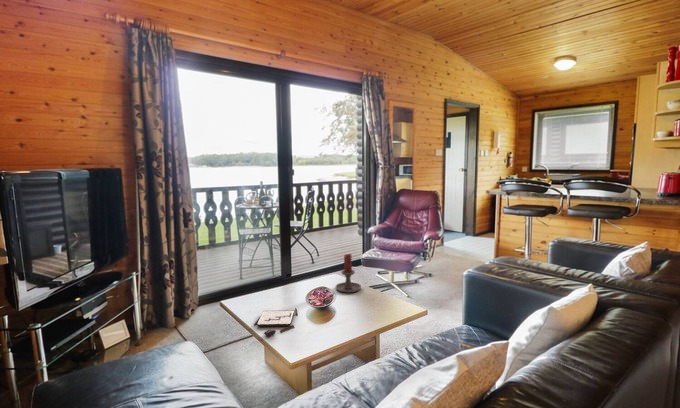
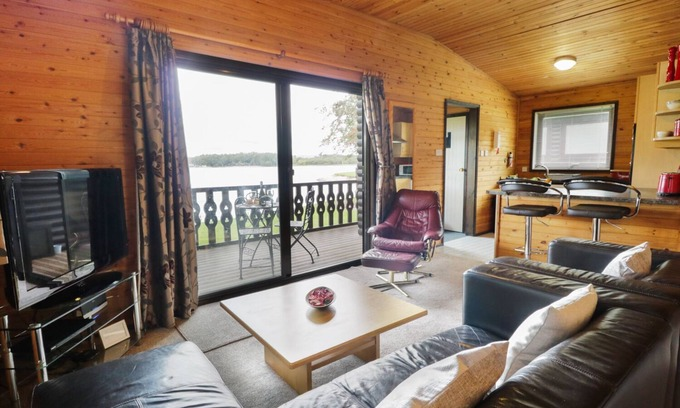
- board game [253,307,299,337]
- candle holder [334,253,362,294]
